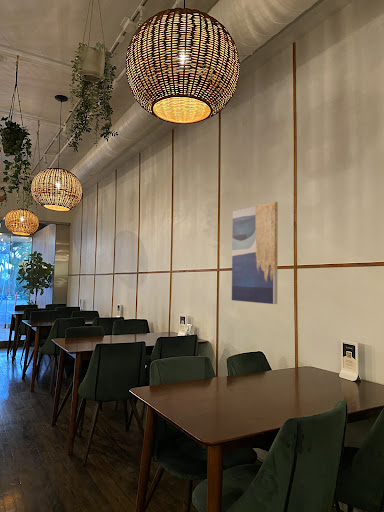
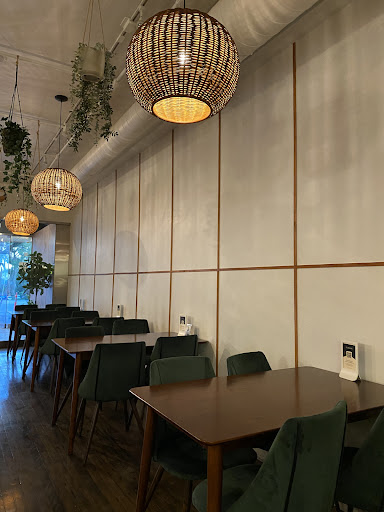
- wall art [231,201,279,305]
